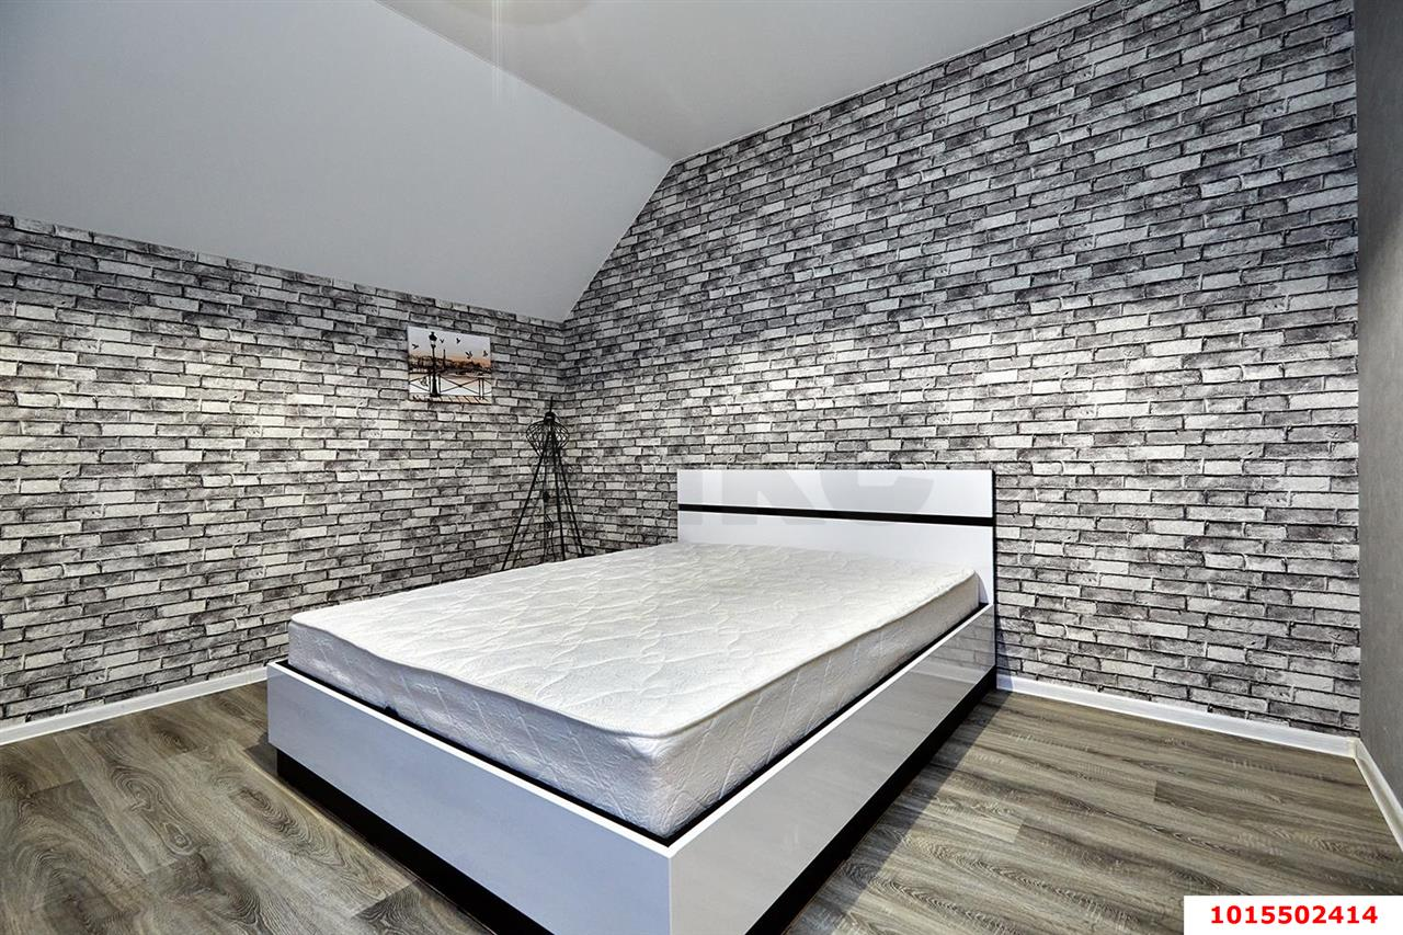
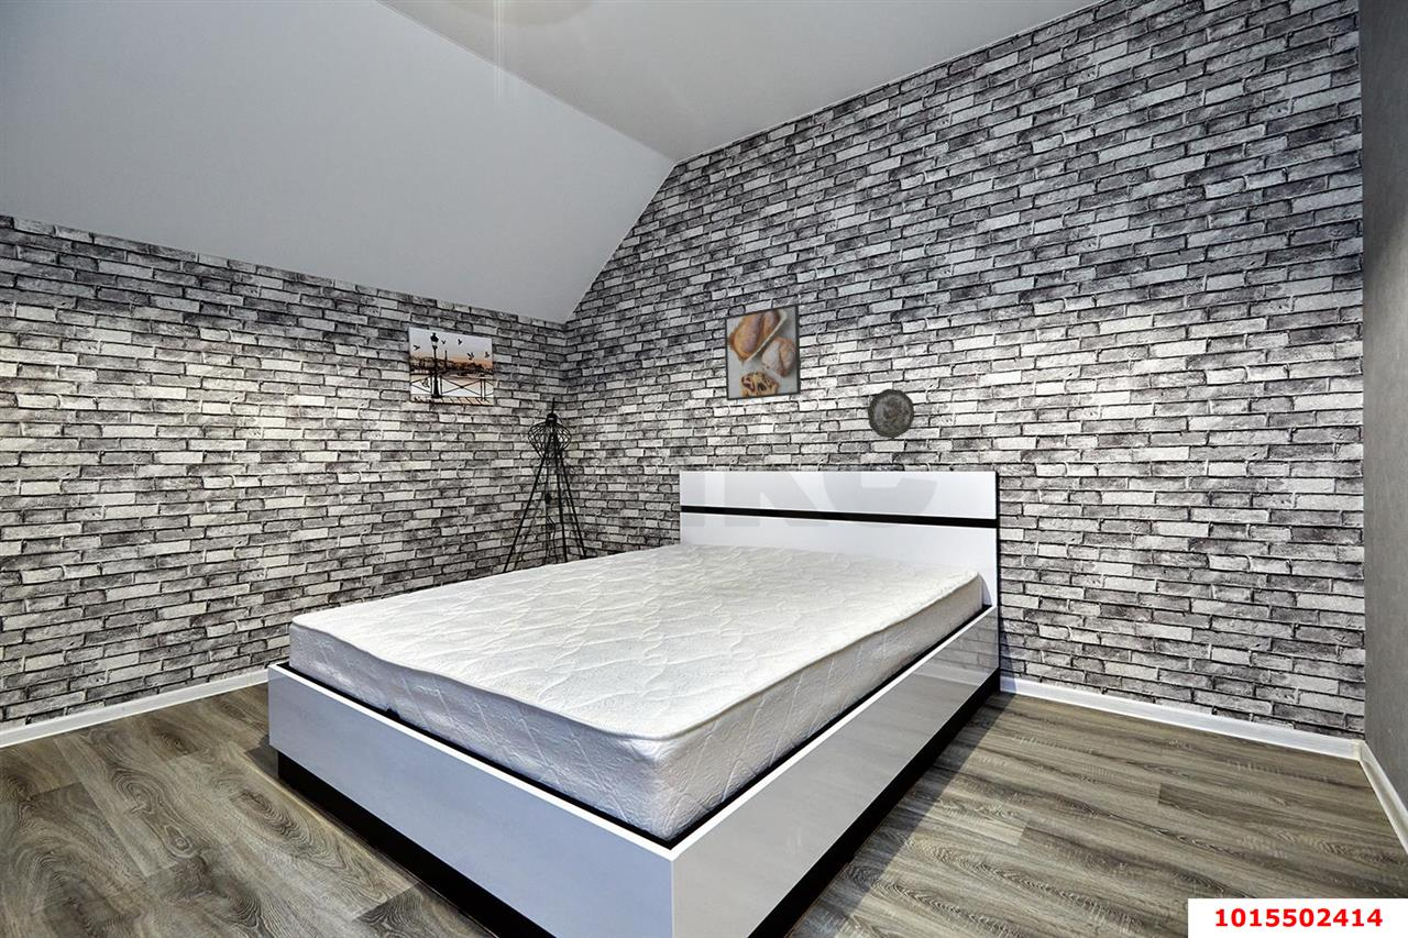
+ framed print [723,302,802,402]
+ decorative plate [867,388,915,439]
